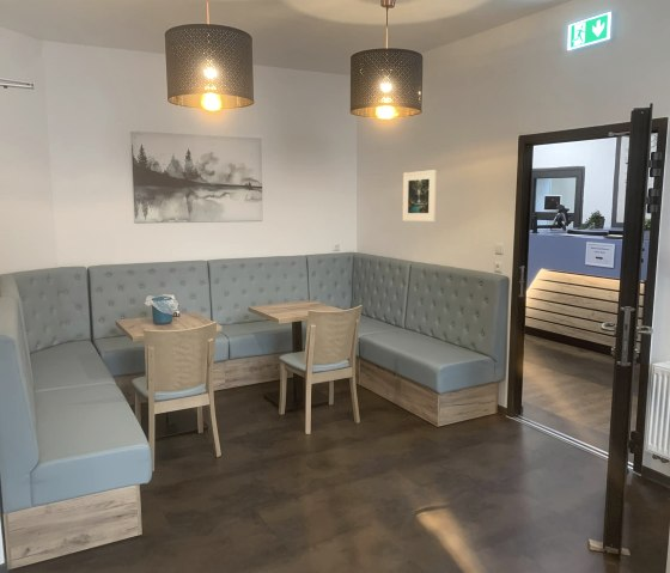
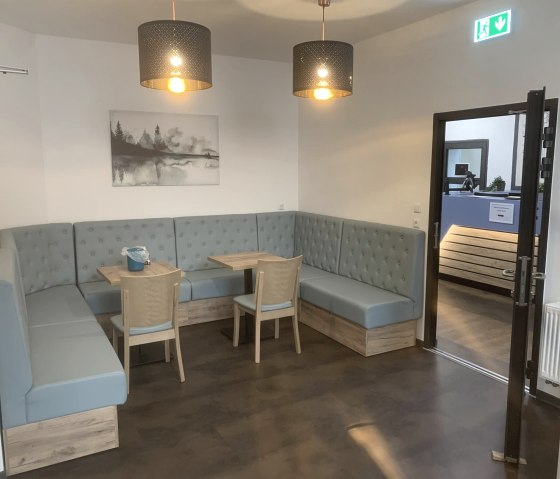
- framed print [402,169,438,223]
